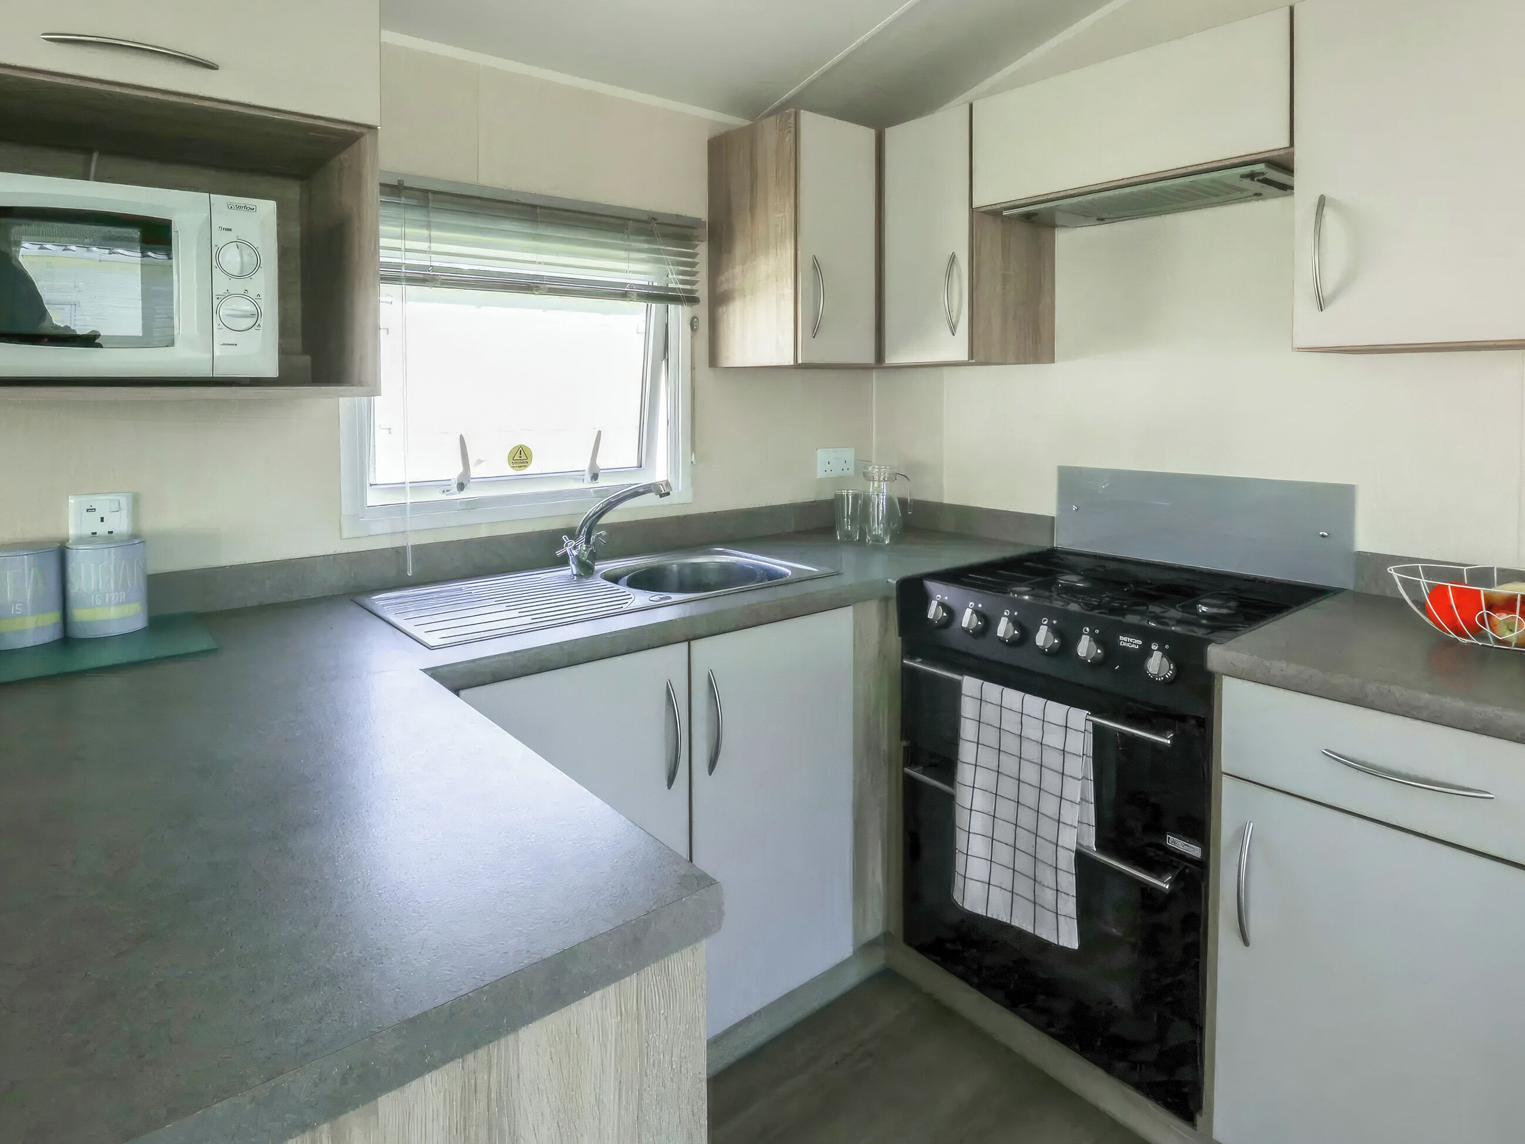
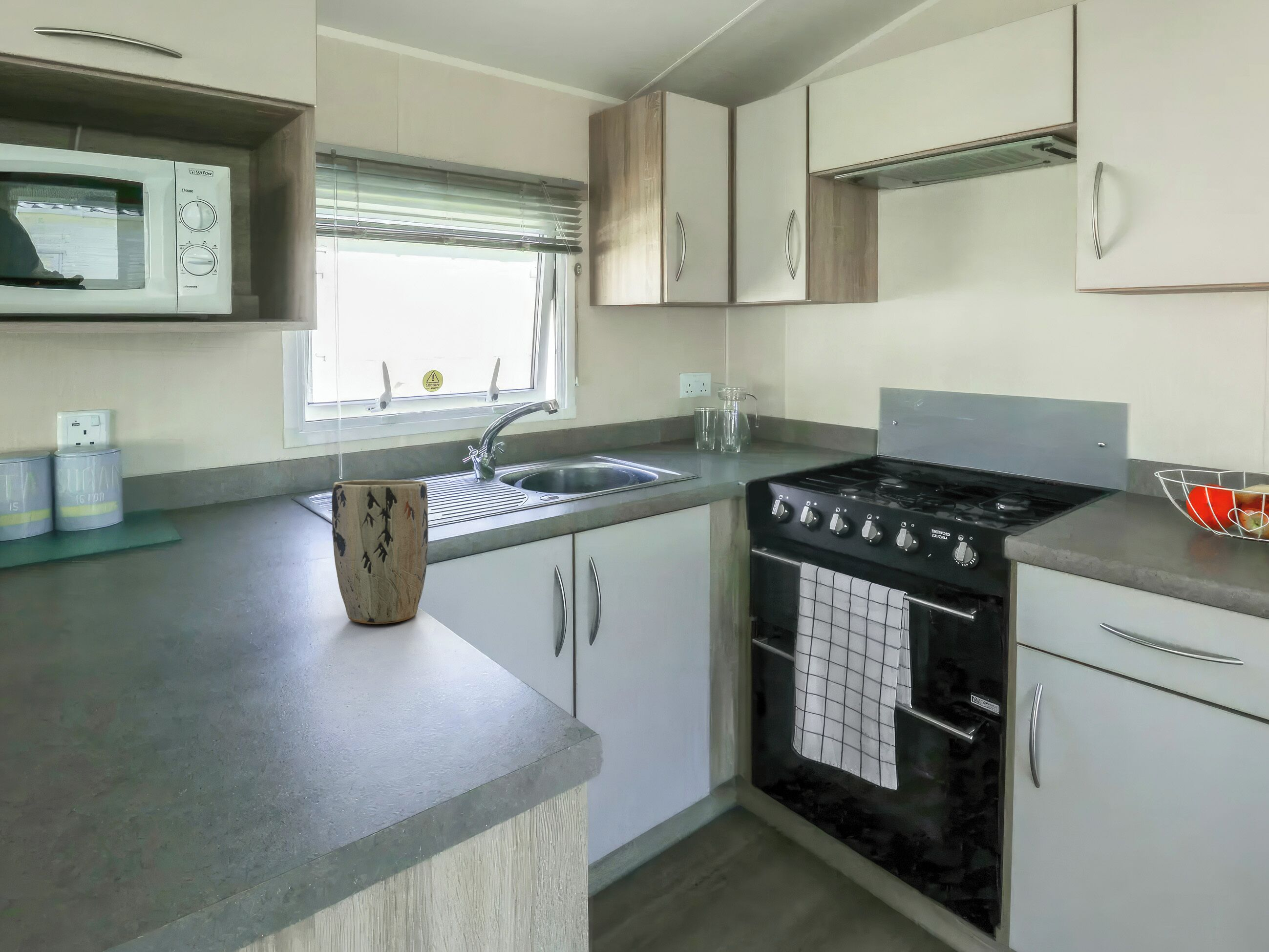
+ plant pot [331,479,429,624]
